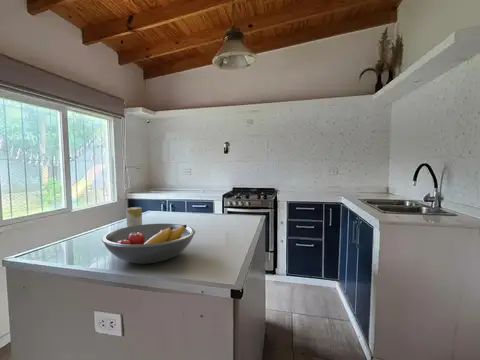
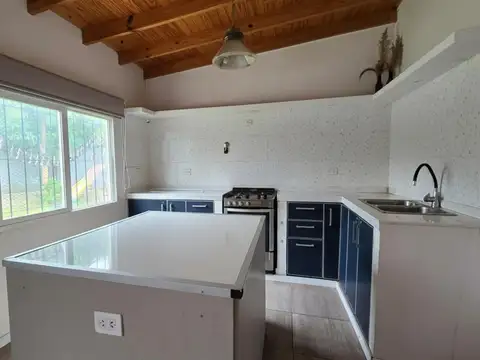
- fruit bowl [101,223,196,265]
- candle [125,206,143,227]
